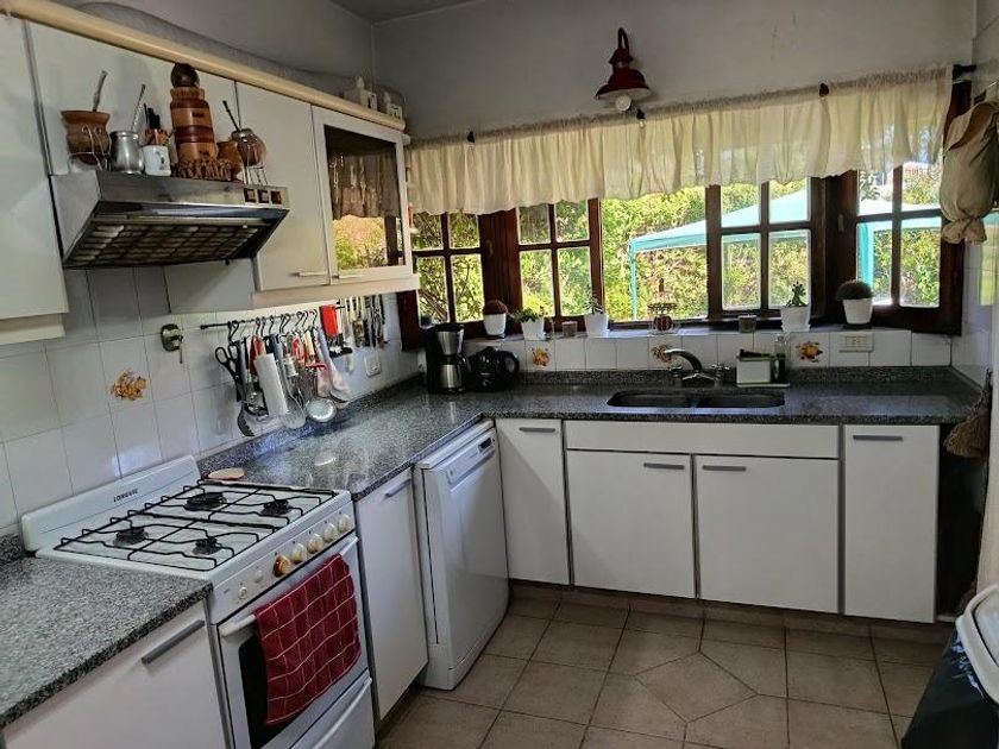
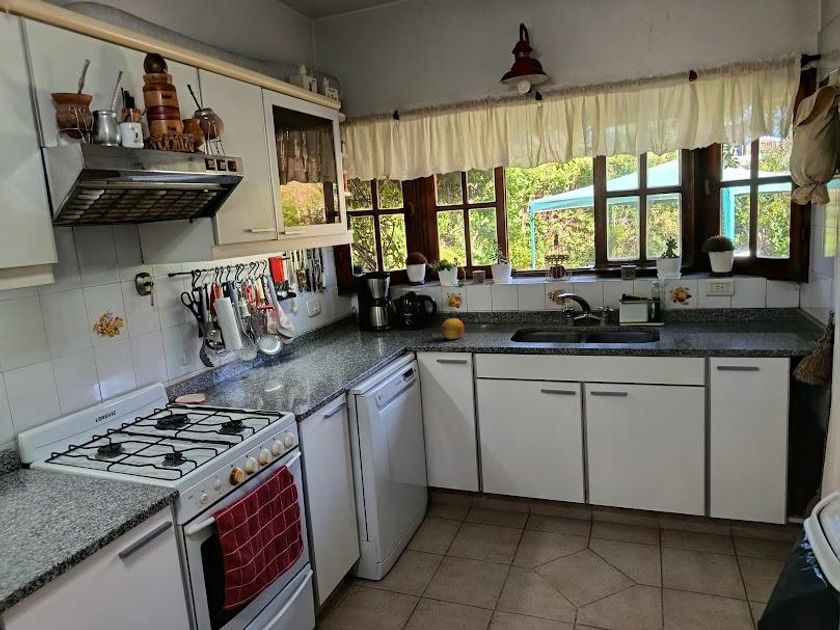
+ fruit [440,317,465,340]
